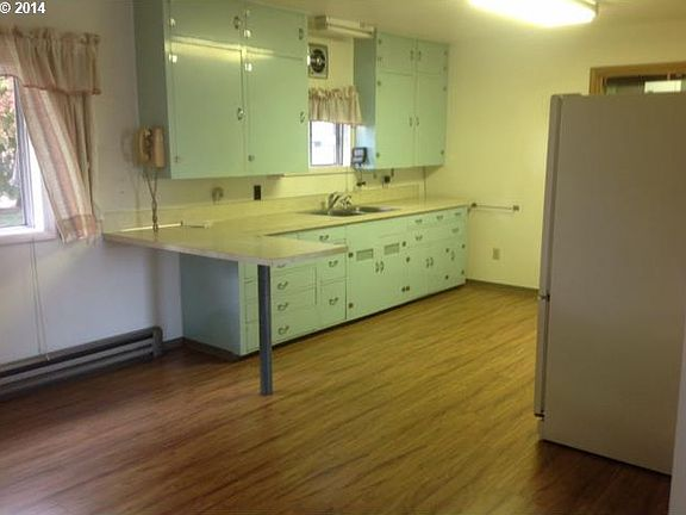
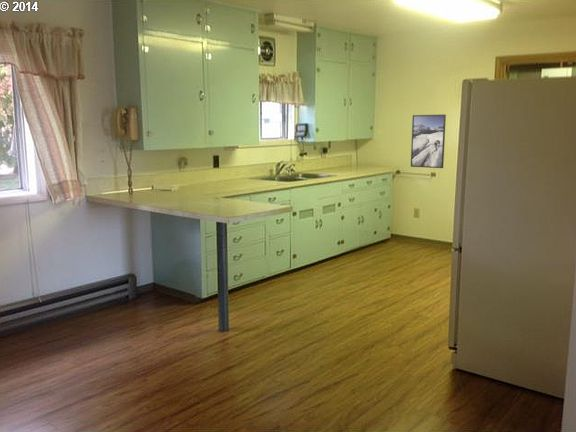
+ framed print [410,113,447,169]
